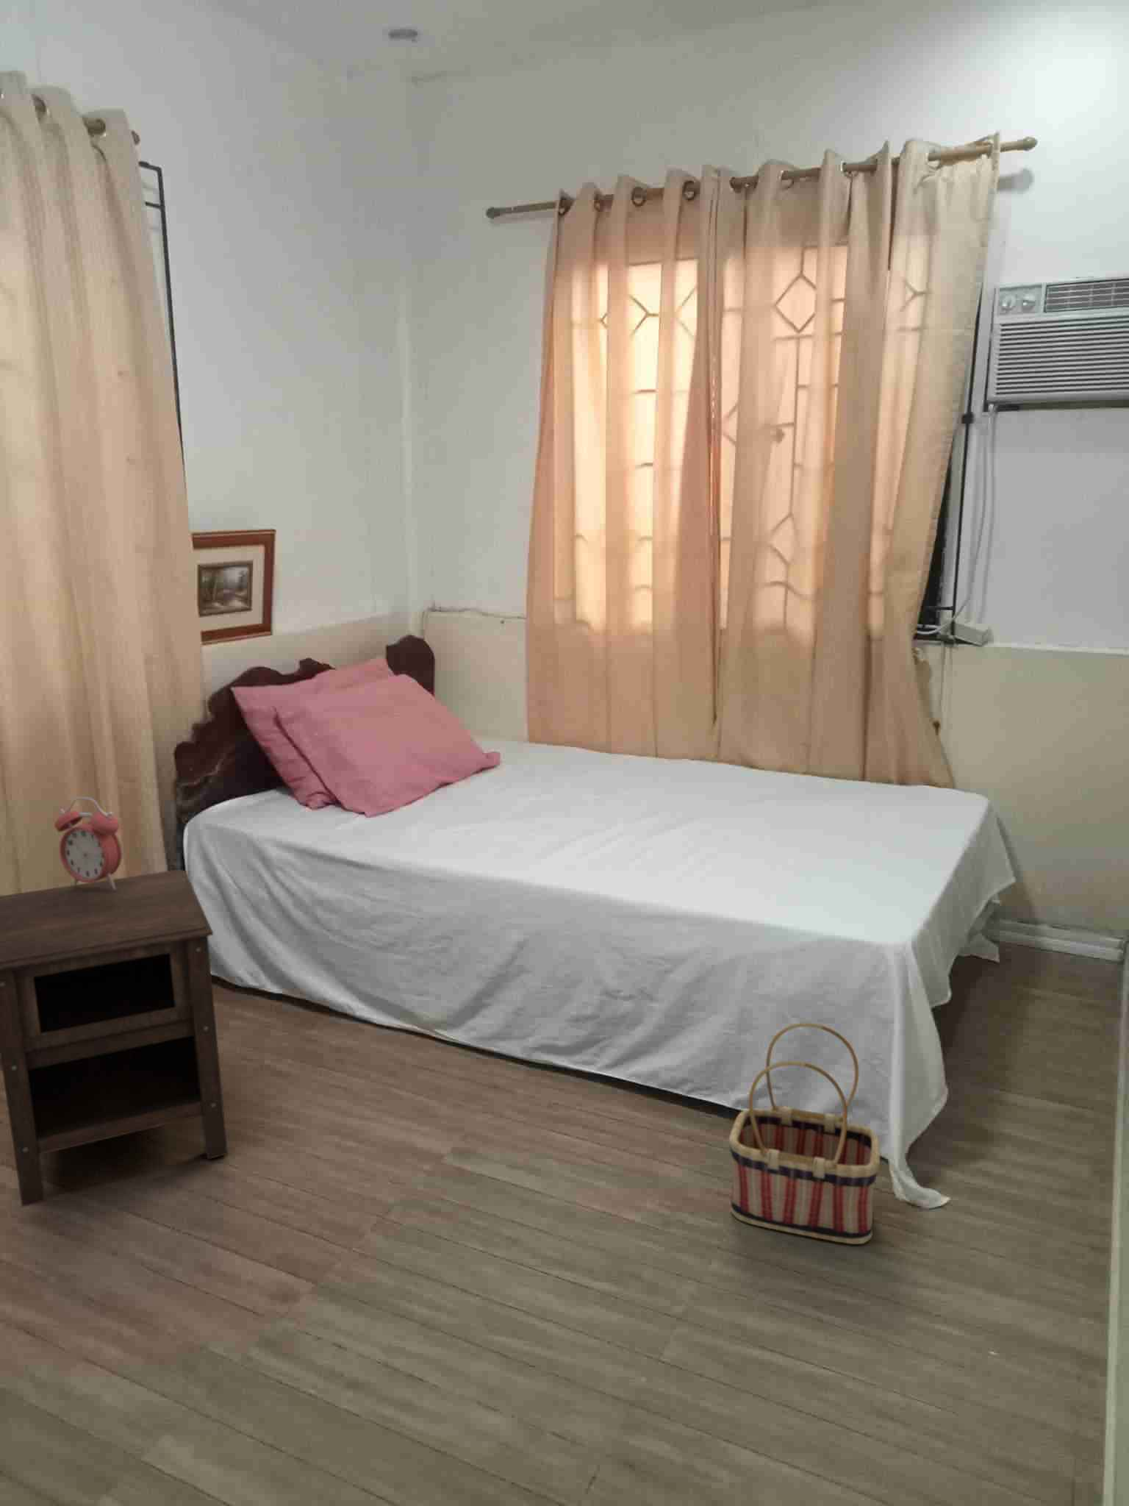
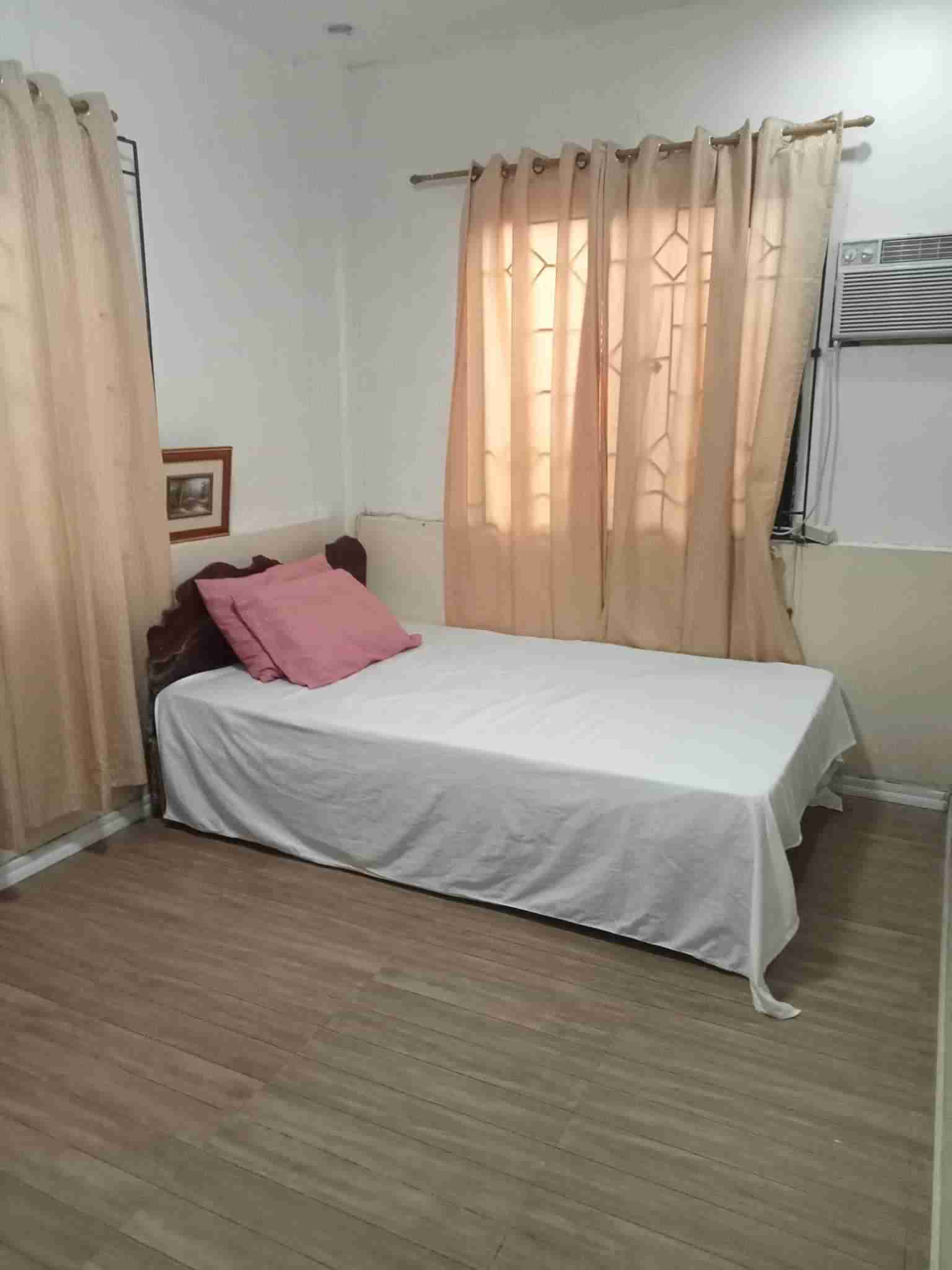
- nightstand [0,868,229,1207]
- alarm clock [53,797,123,889]
- basket [728,1022,881,1245]
